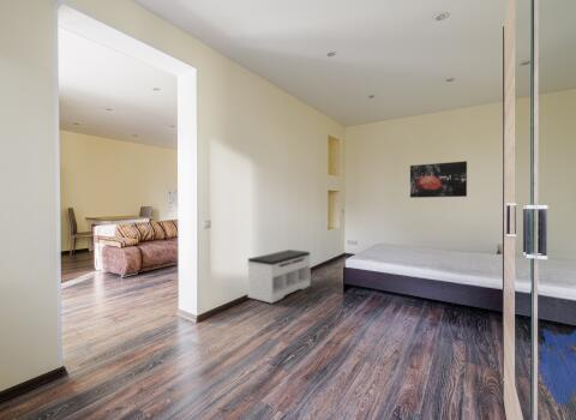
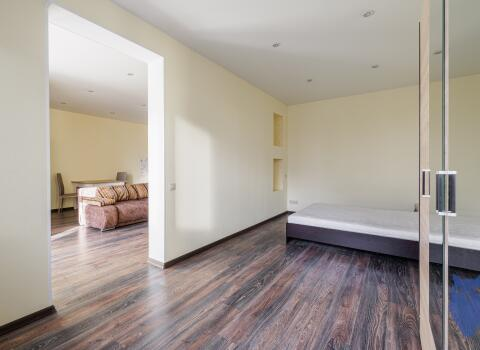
- wall art [409,160,468,199]
- bench [246,248,312,305]
